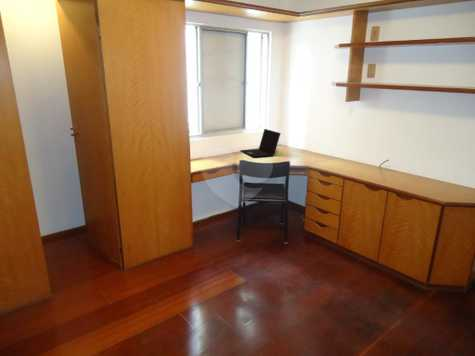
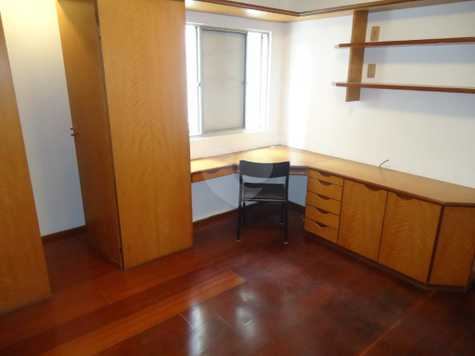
- laptop [239,128,282,158]
